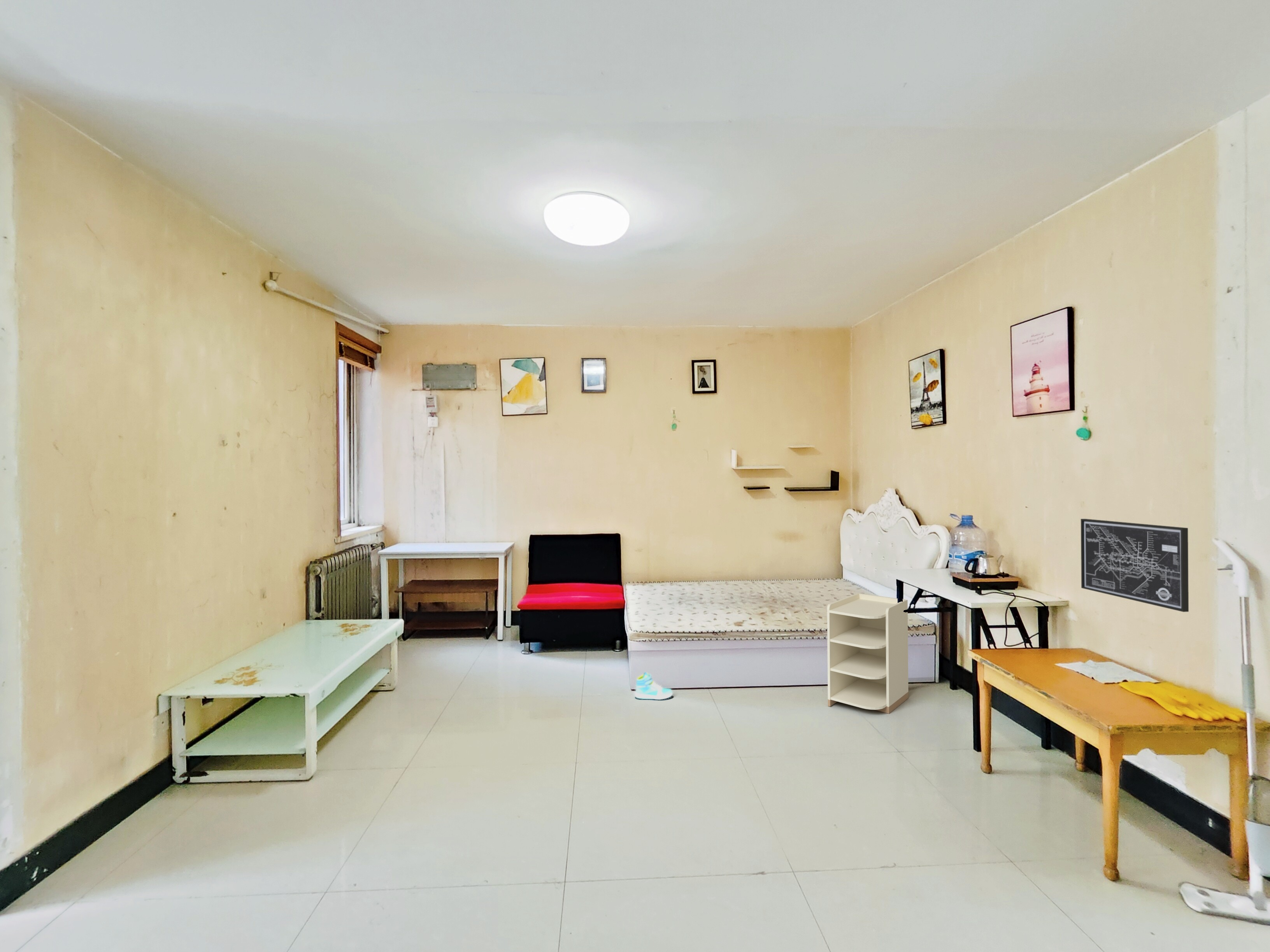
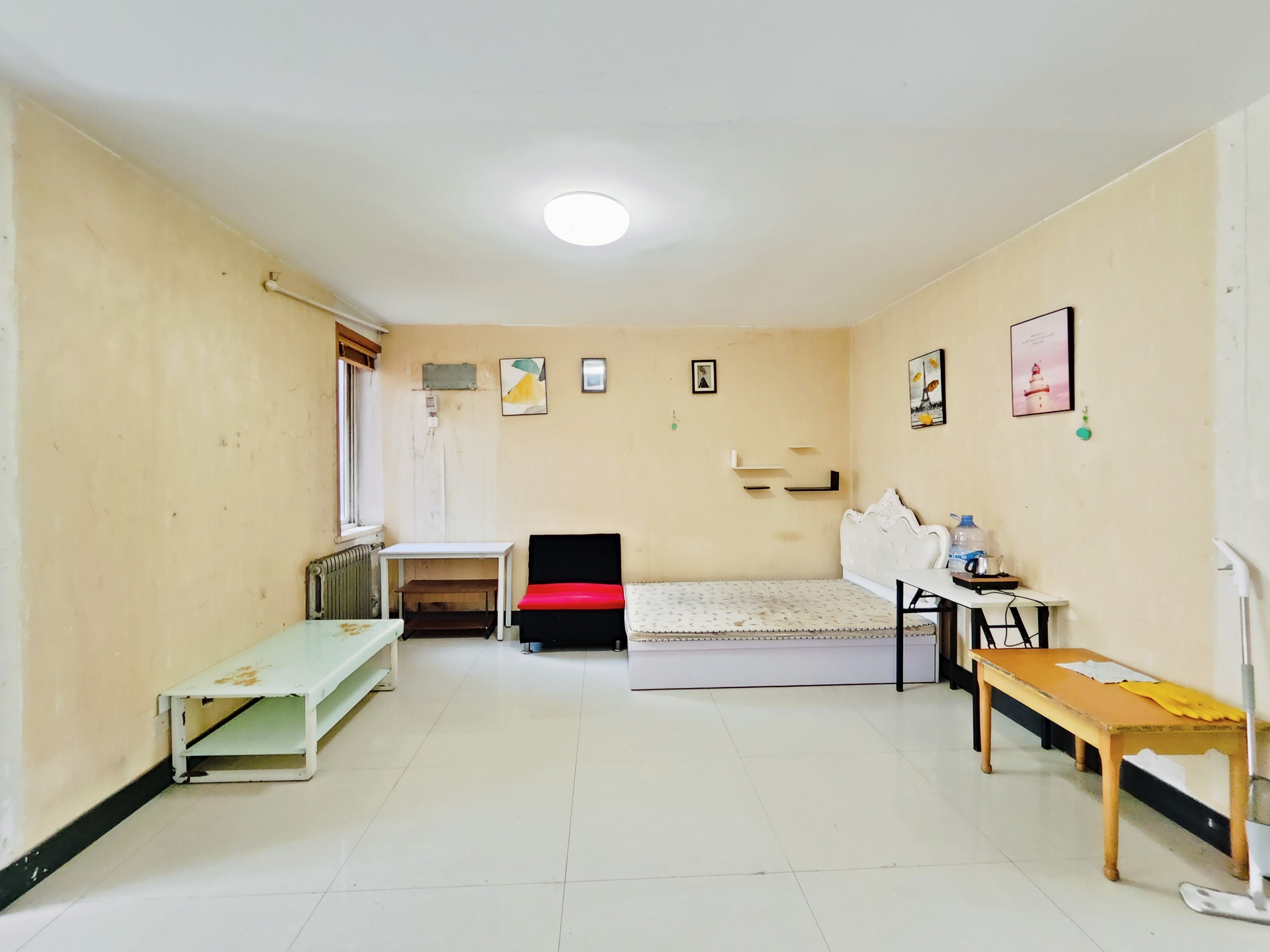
- wall art [1081,518,1189,612]
- sneaker [634,672,674,700]
- nightstand [827,593,909,714]
